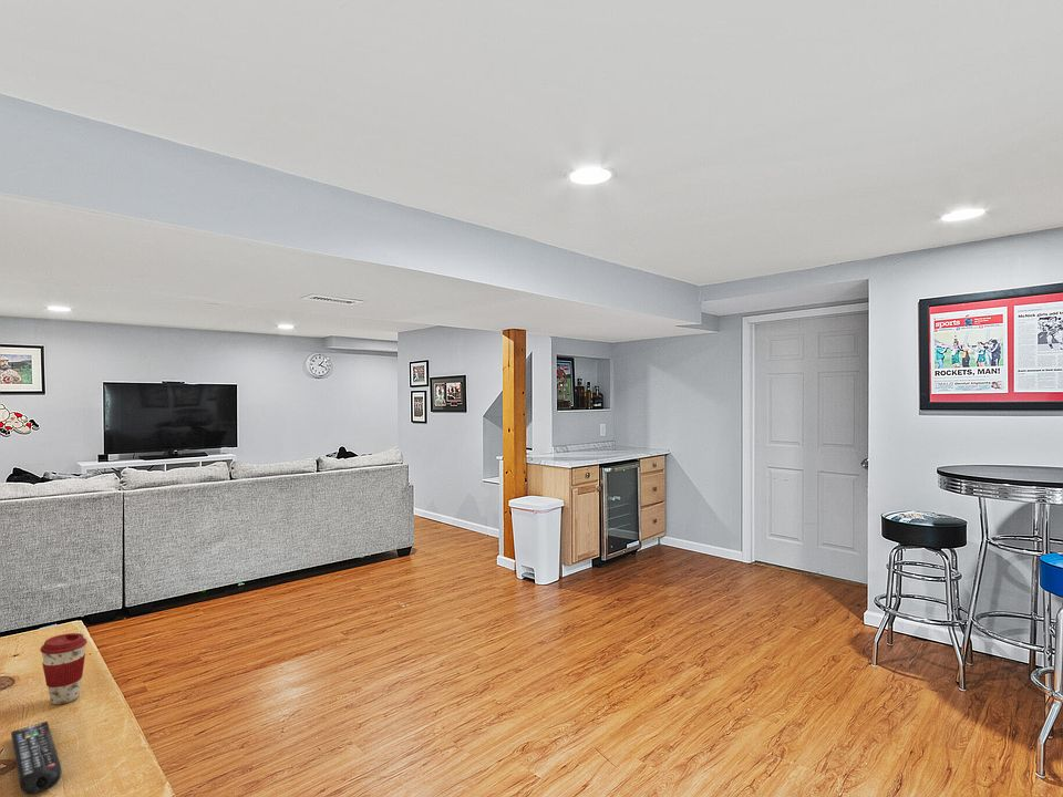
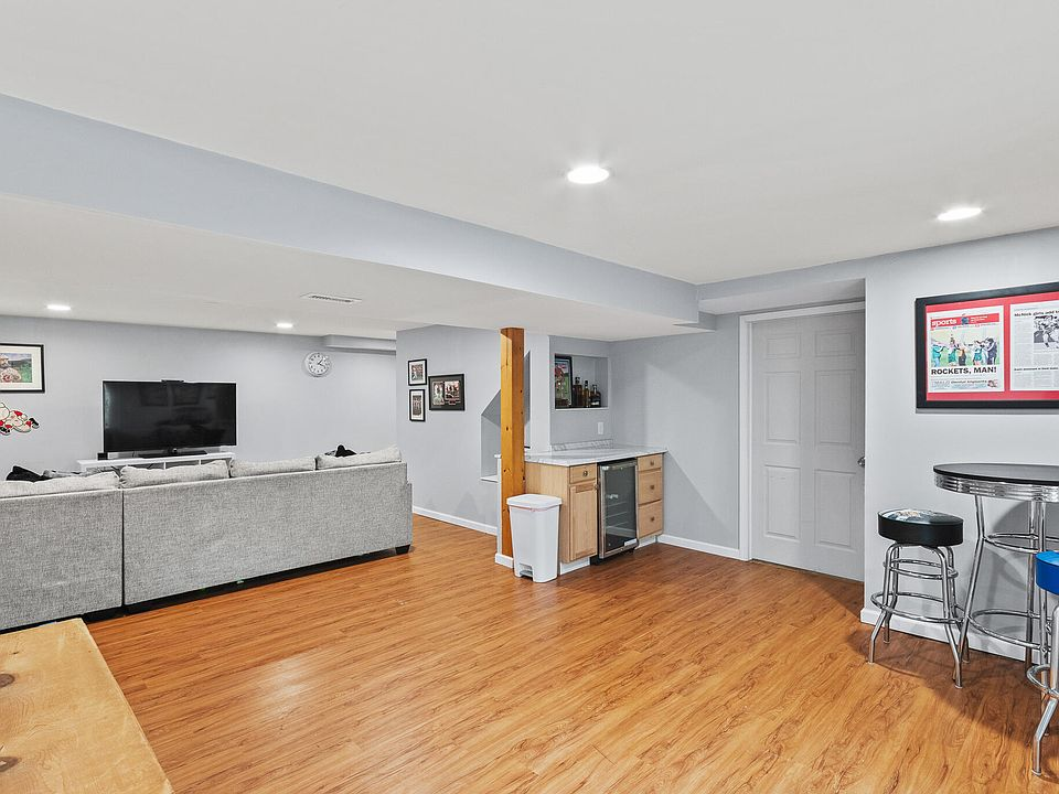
- coffee cup [39,632,89,705]
- remote control [10,721,62,795]
